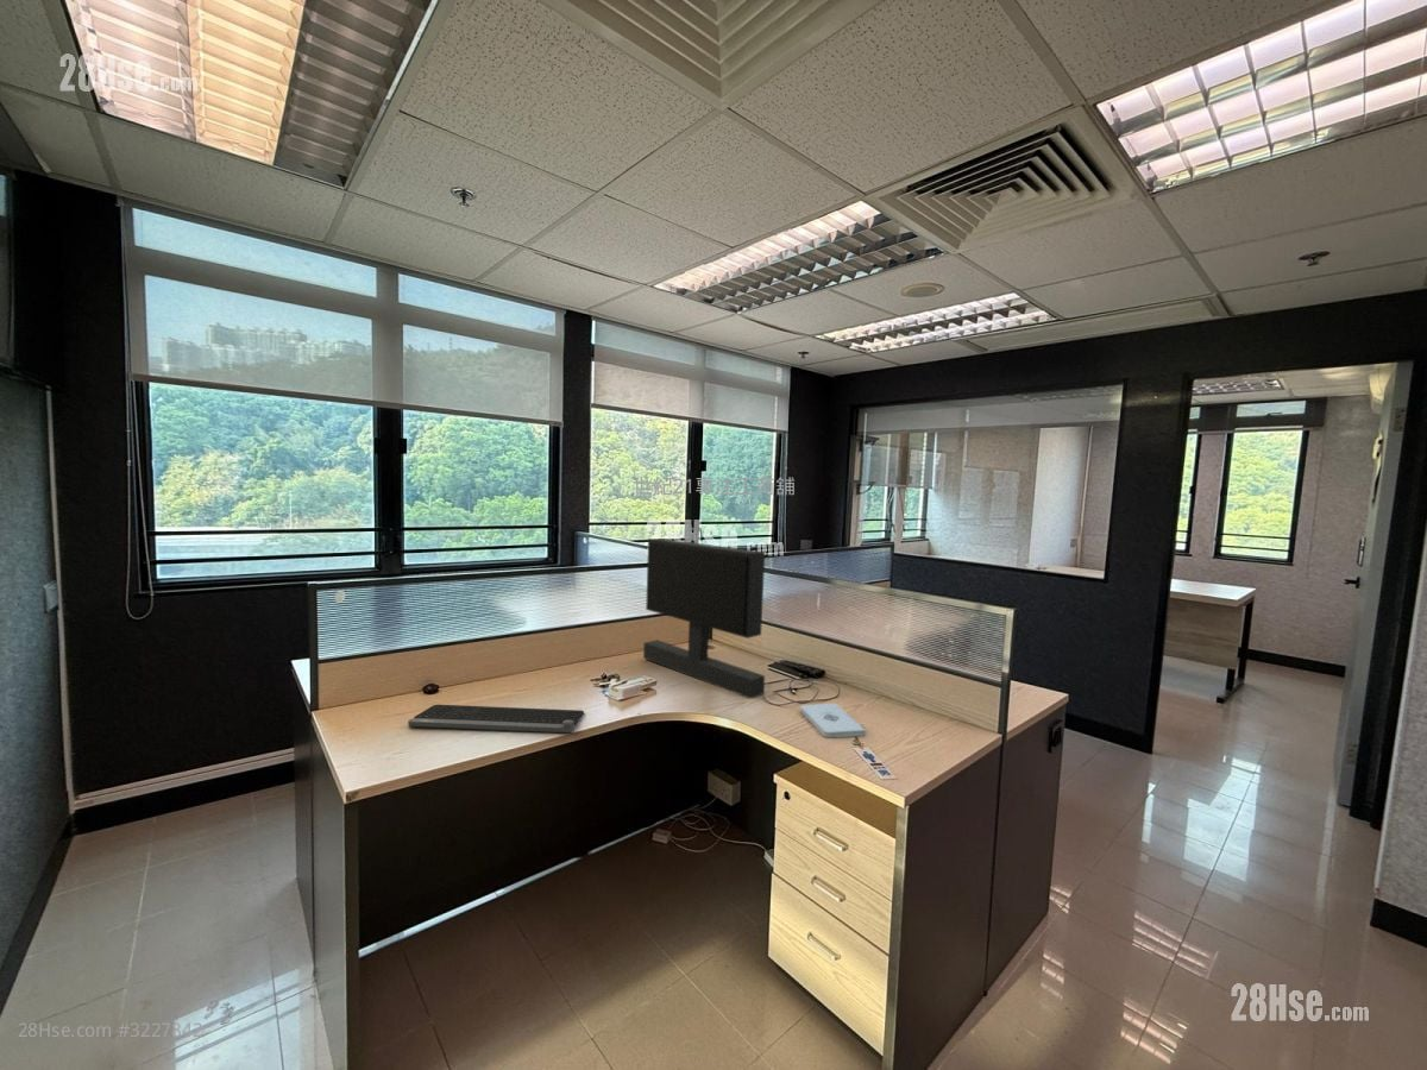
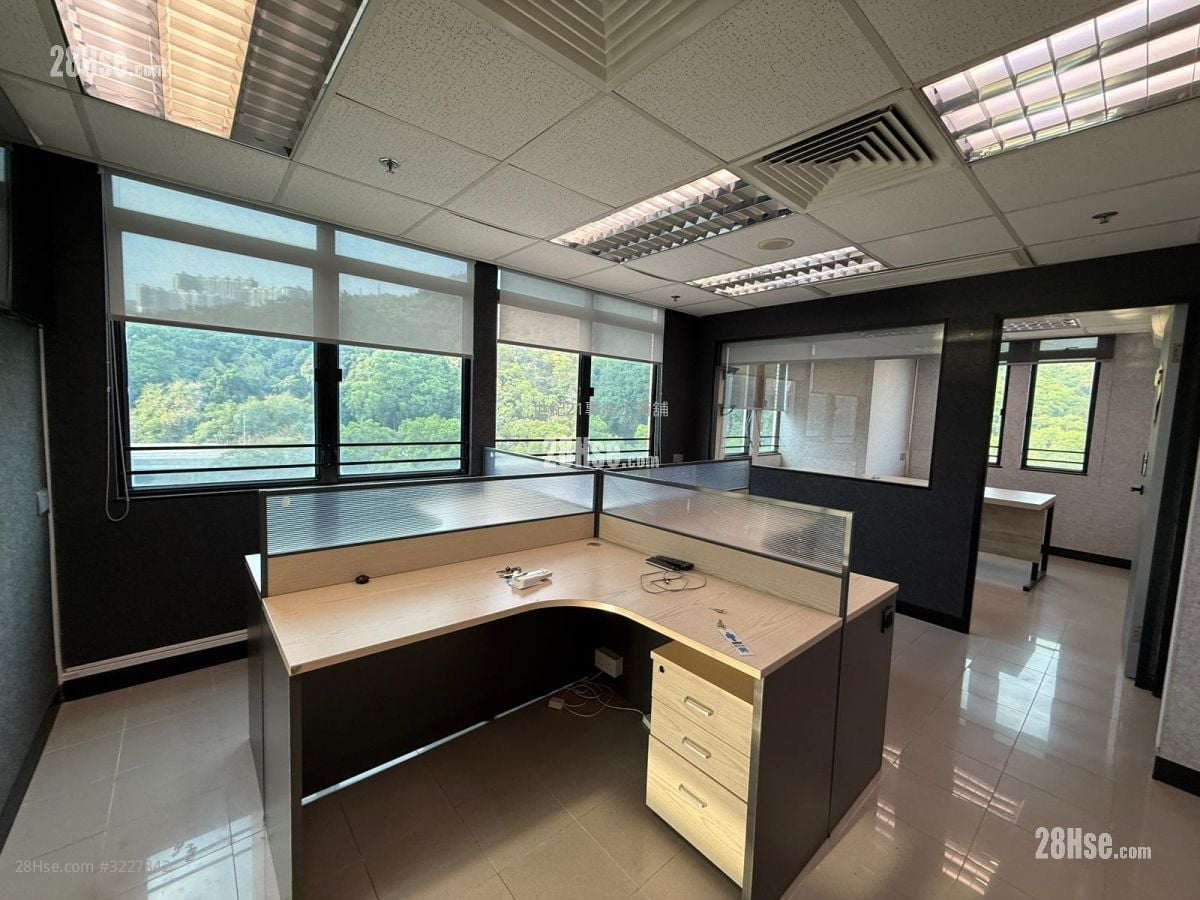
- notepad [799,703,867,738]
- computer keyboard [407,704,585,735]
- monitor [642,537,766,700]
